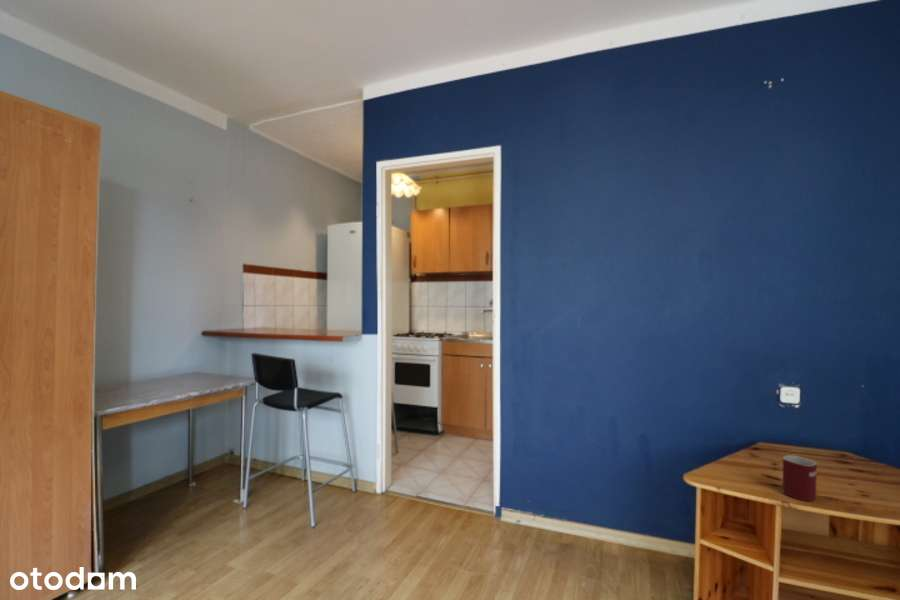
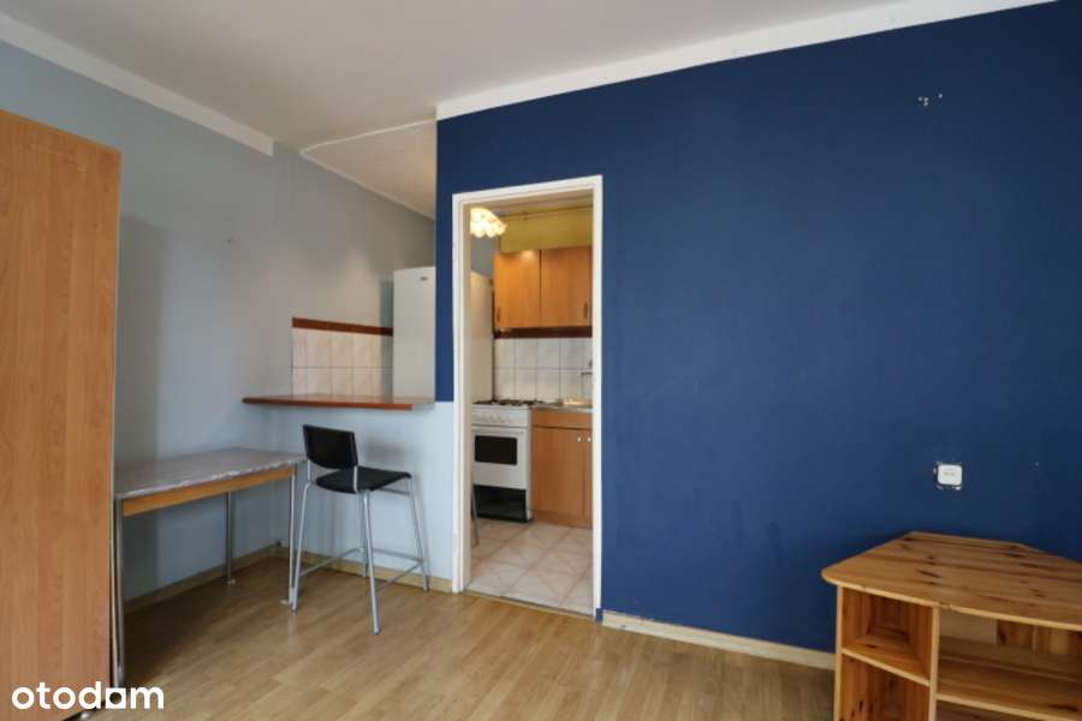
- mug [782,454,818,502]
